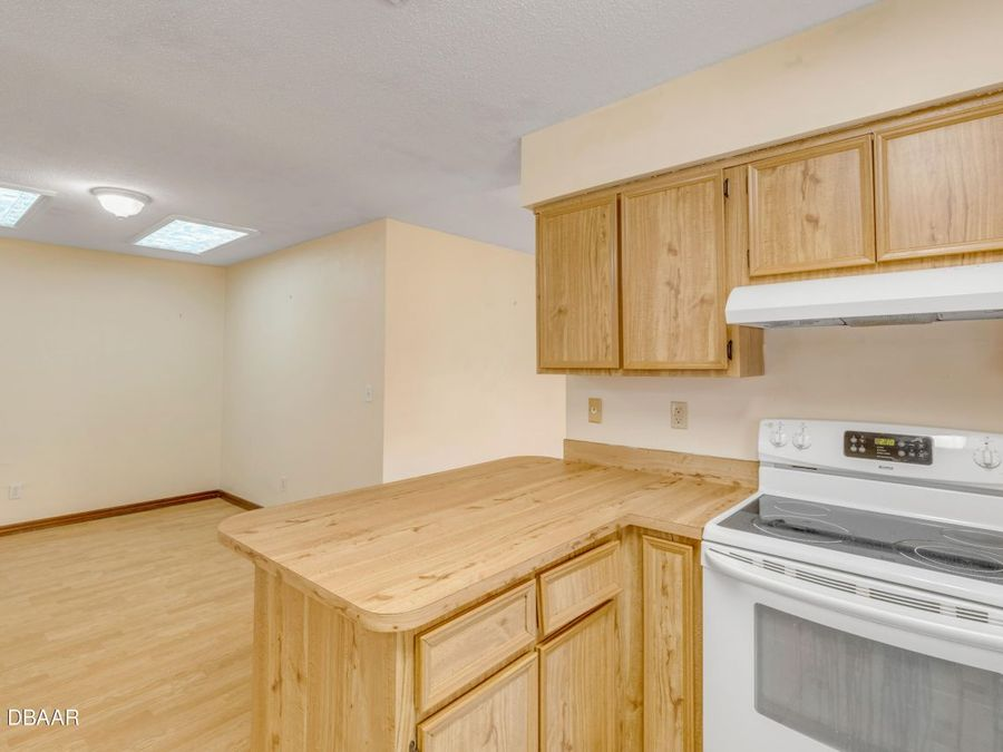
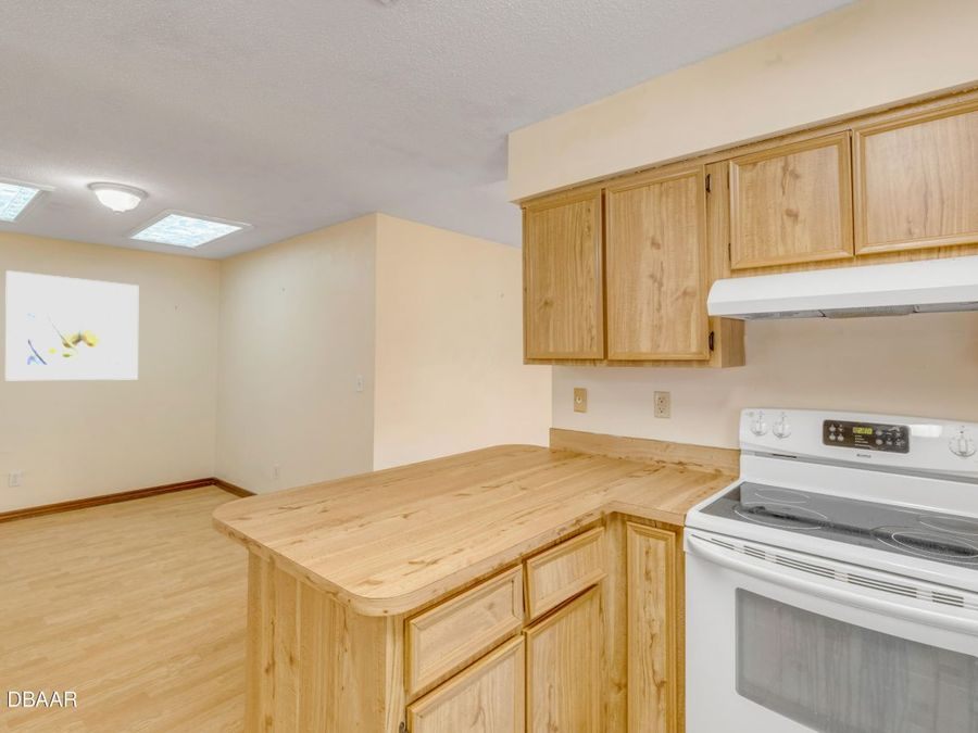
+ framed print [4,269,139,381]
